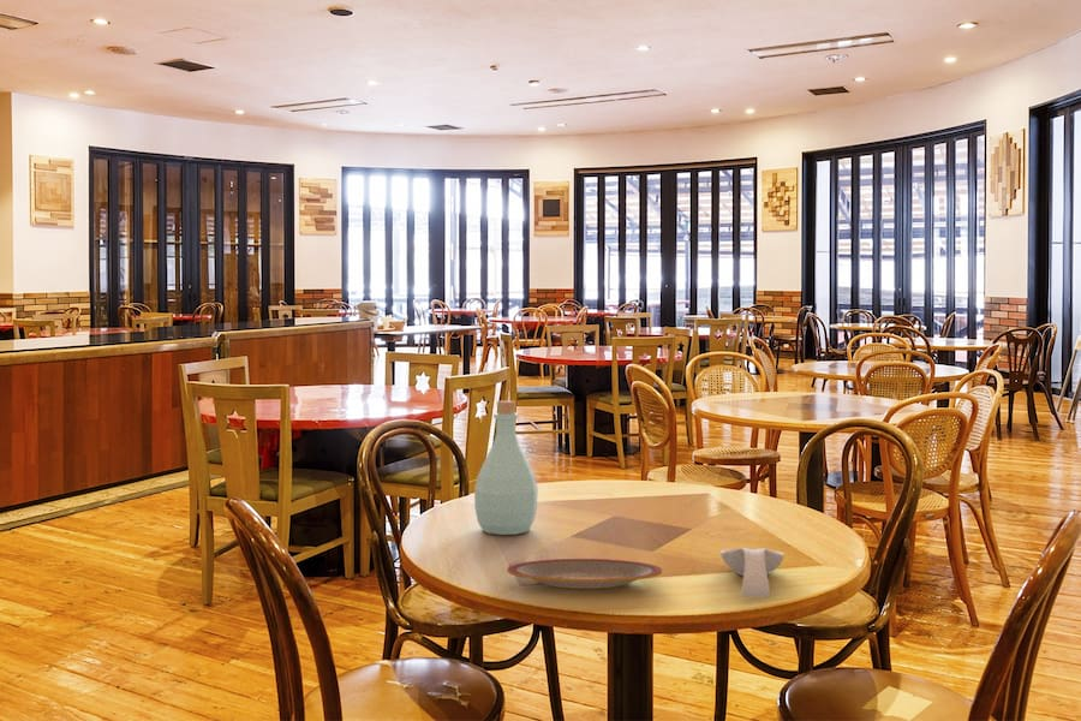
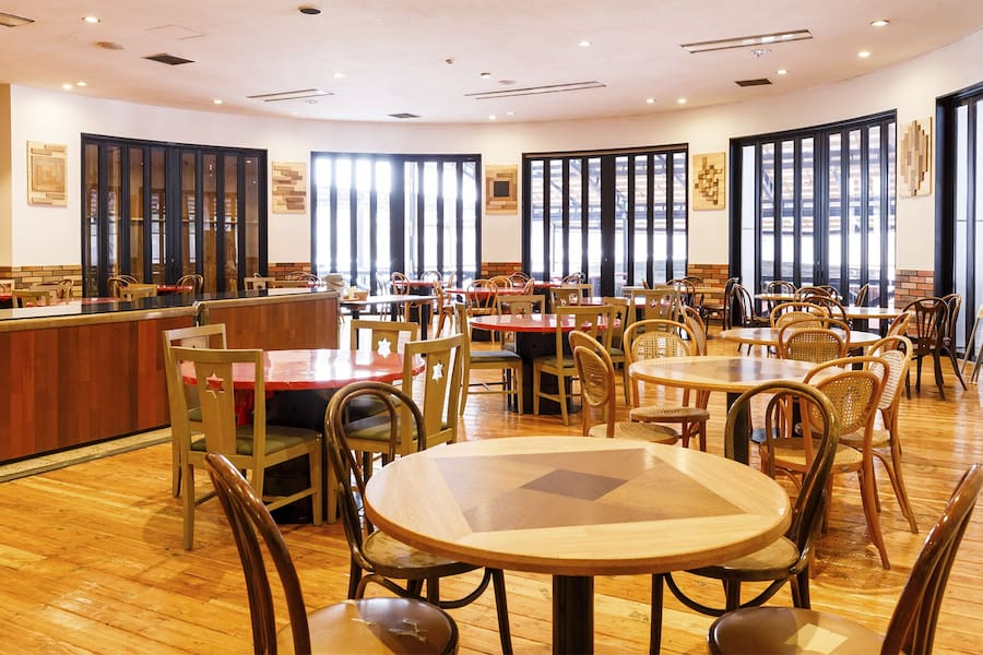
- spoon rest [719,547,786,598]
- plate [506,558,663,590]
- bottle [473,400,539,536]
